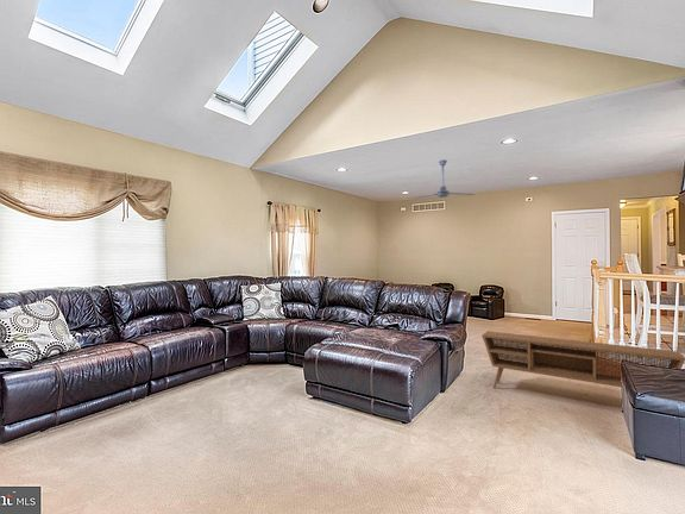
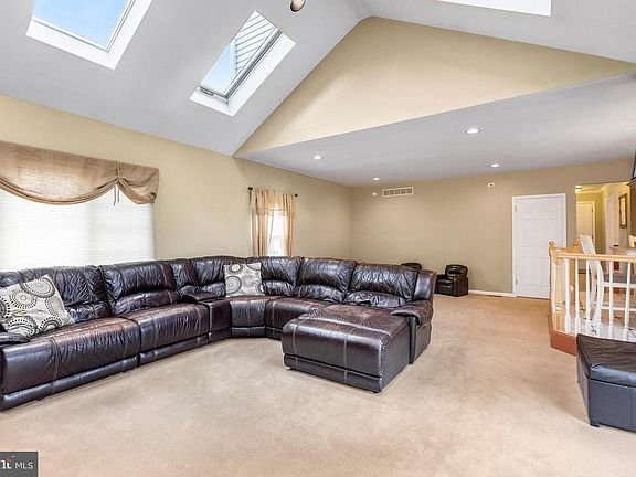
- ceiling fan [413,158,476,199]
- media console [480,330,685,389]
